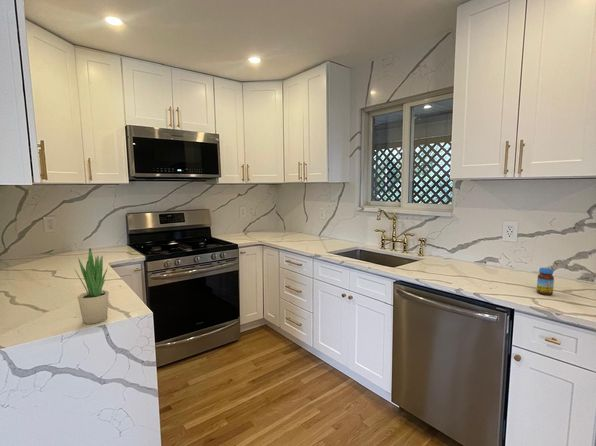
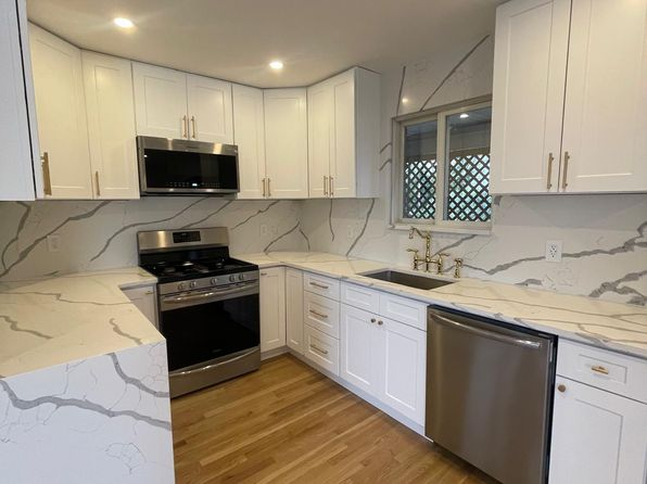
- jar [536,267,555,296]
- potted plant [74,247,110,325]
